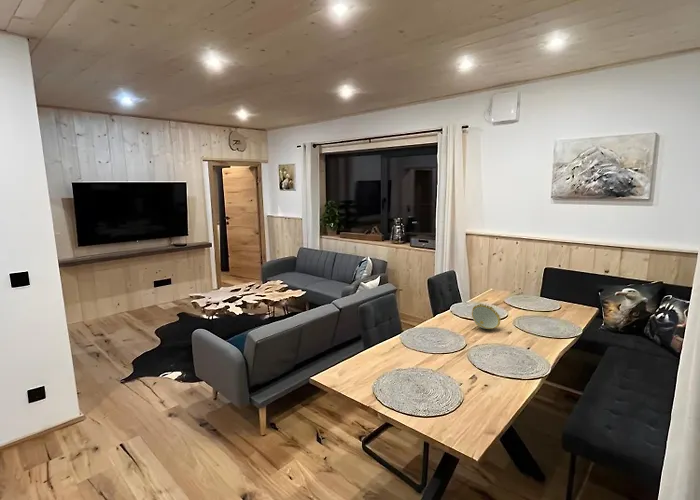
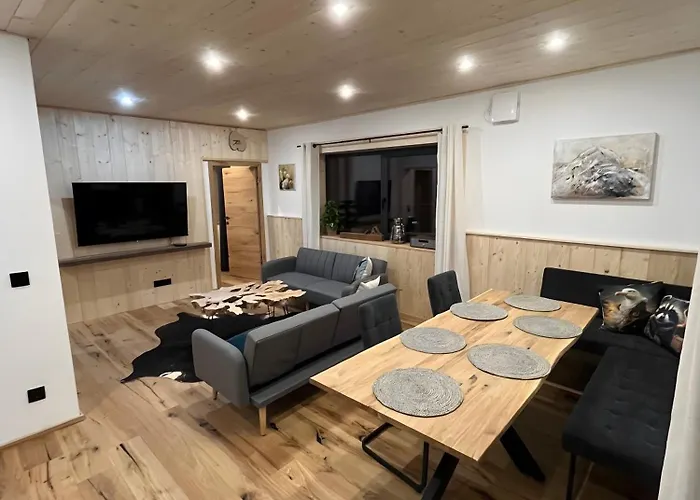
- decorative bowl [471,303,502,330]
